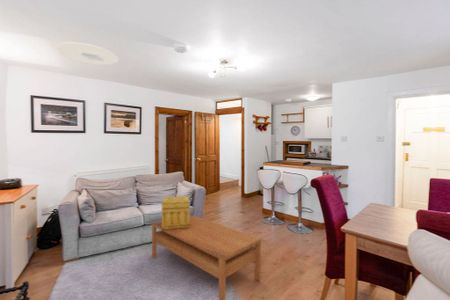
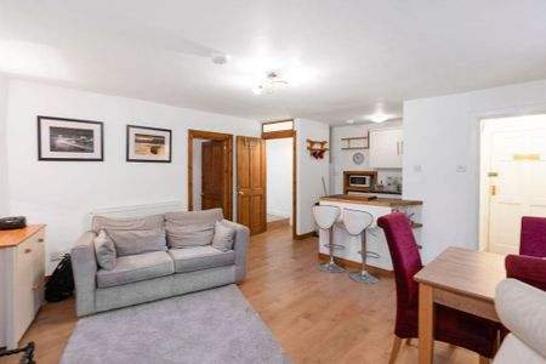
- ceiling light [54,41,120,66]
- decorative box [161,195,191,230]
- coffee table [151,214,262,300]
